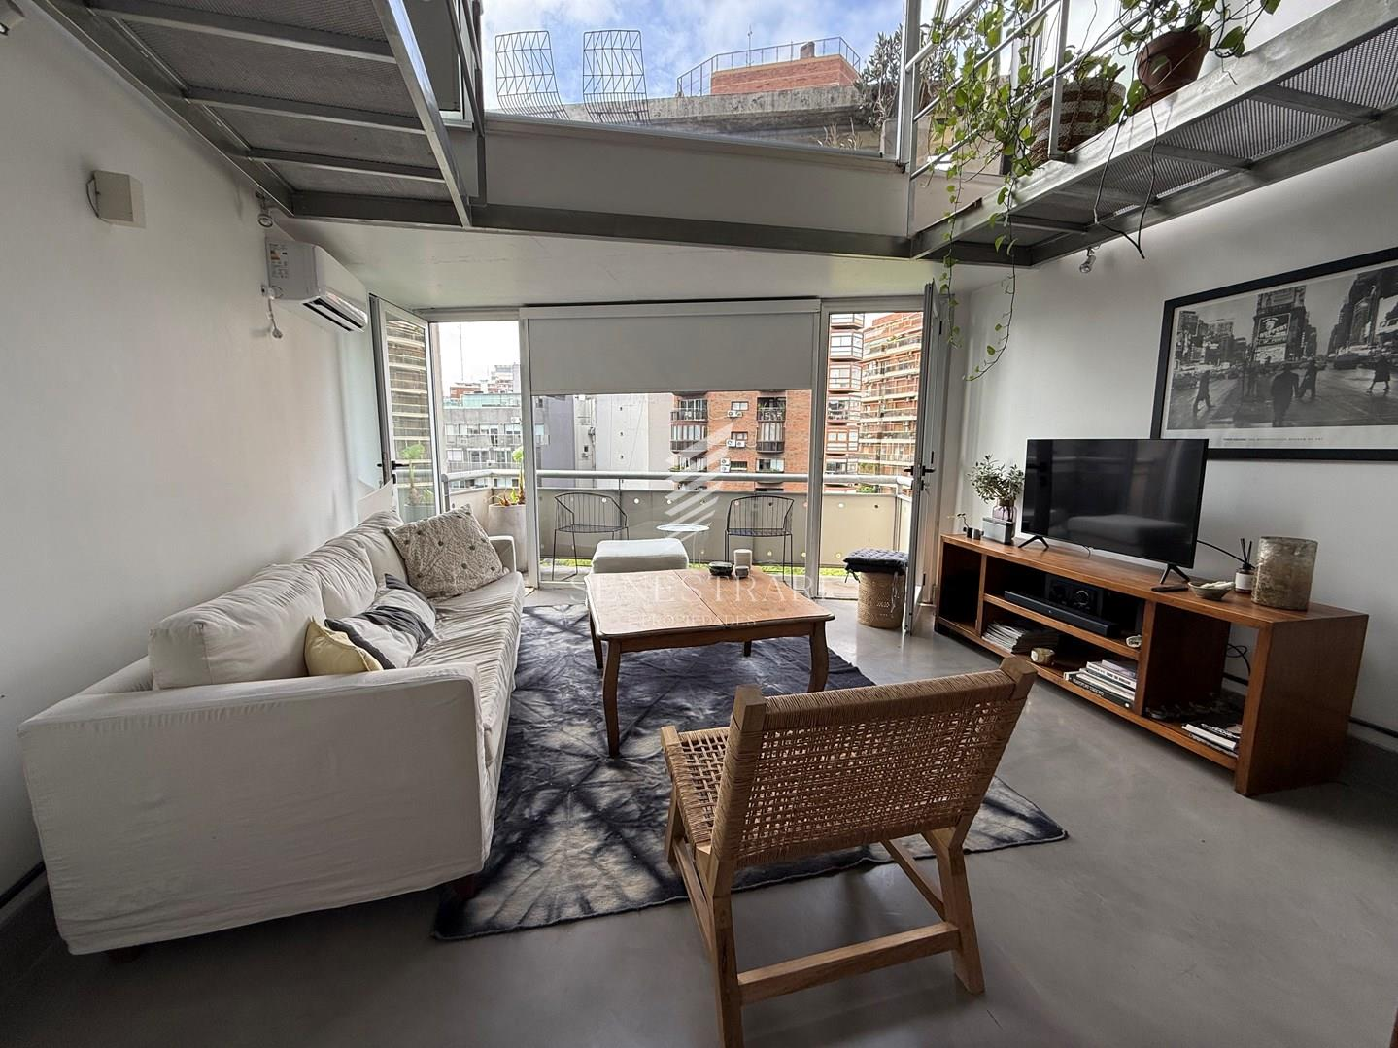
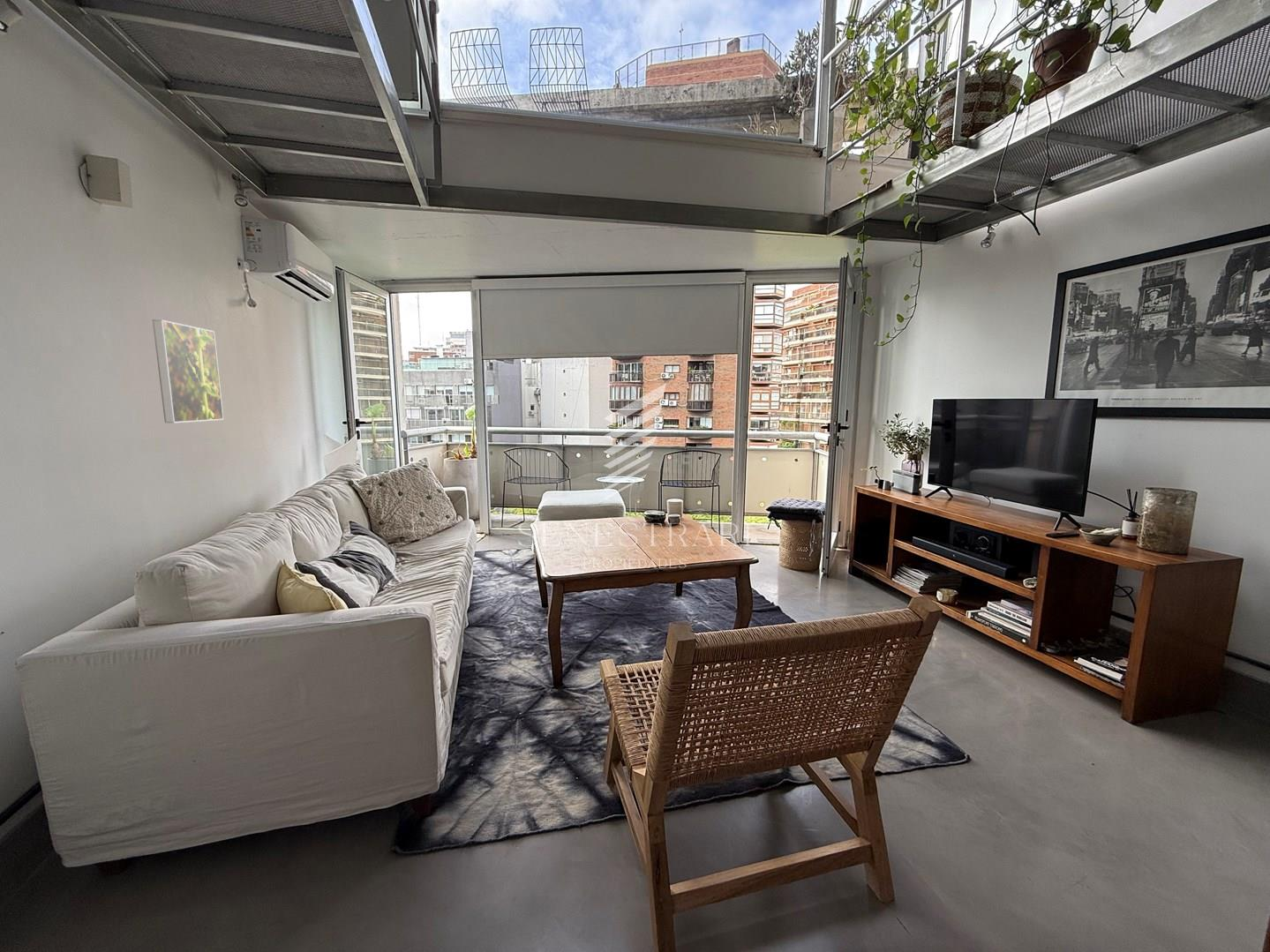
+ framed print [152,319,224,424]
